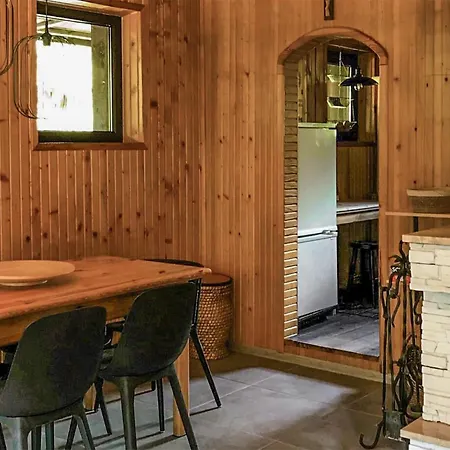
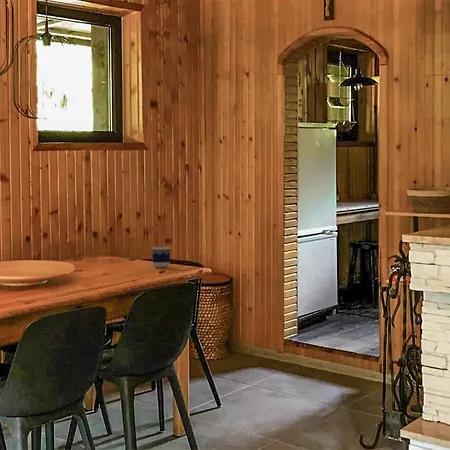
+ cup [151,246,171,269]
